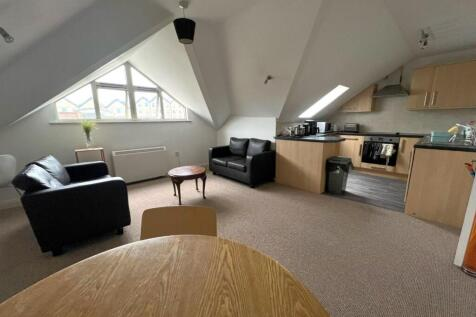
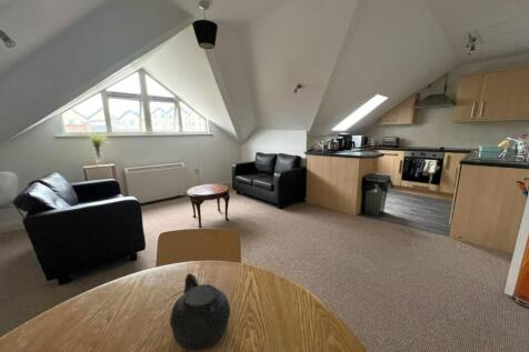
+ teapot [163,272,231,351]
